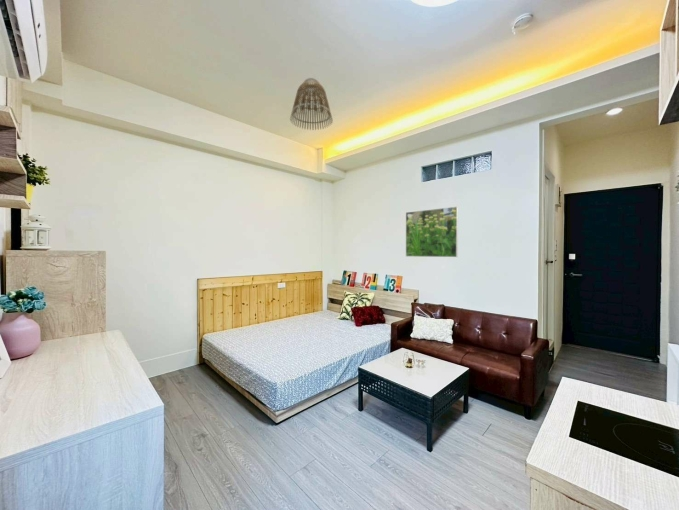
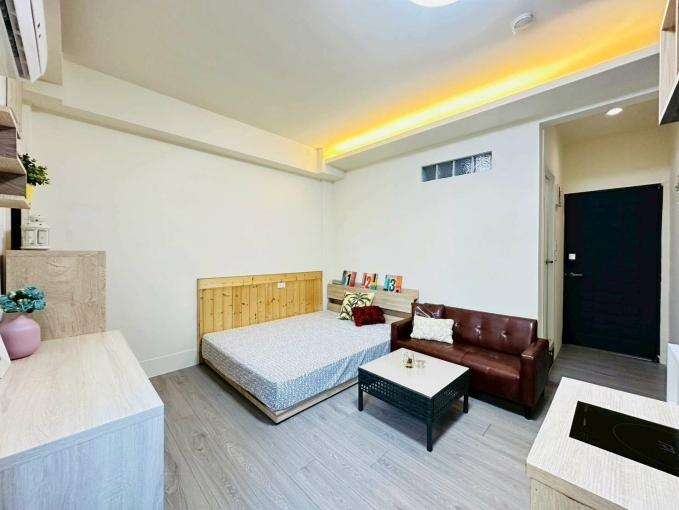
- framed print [405,206,459,258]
- lamp shade [289,77,334,131]
